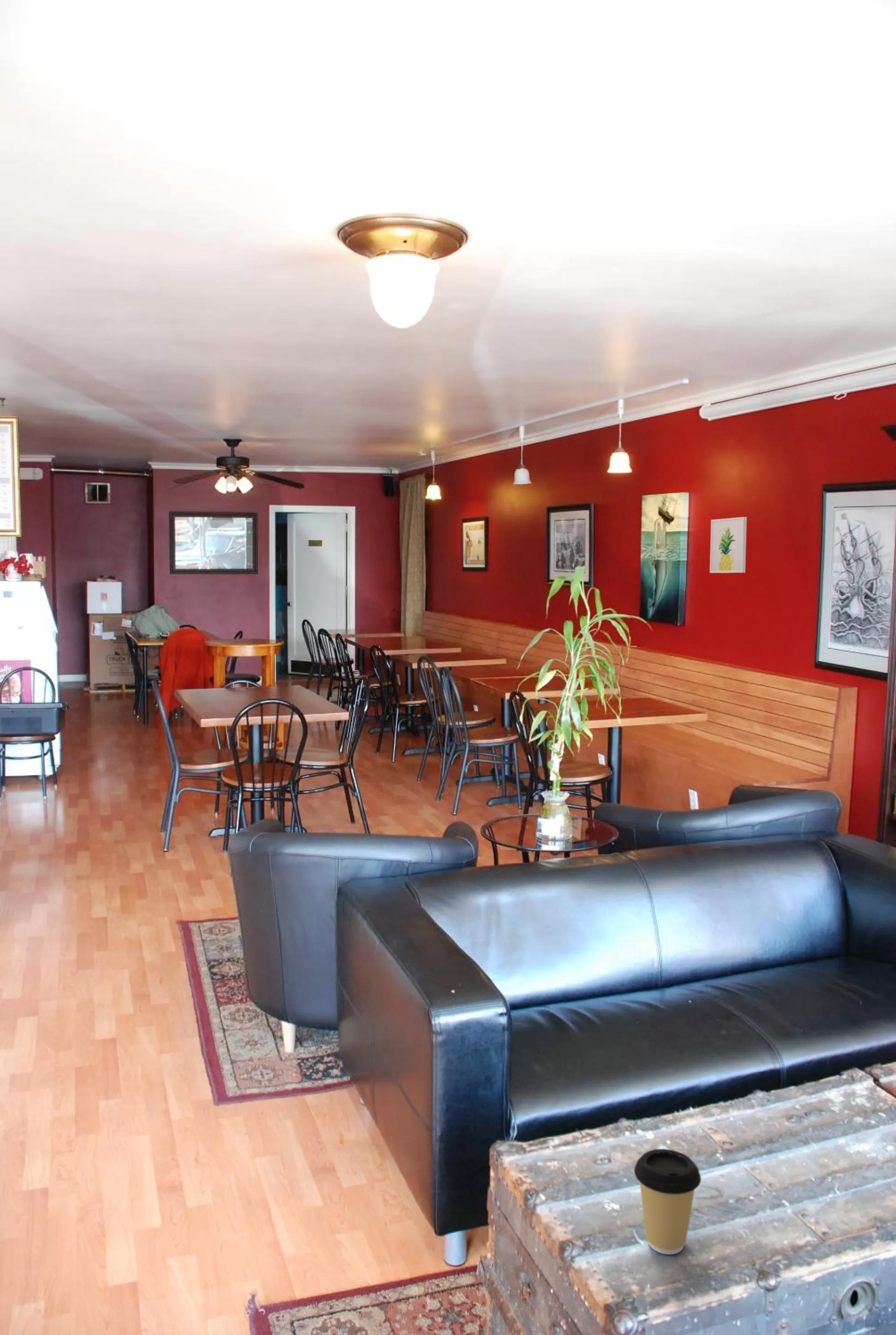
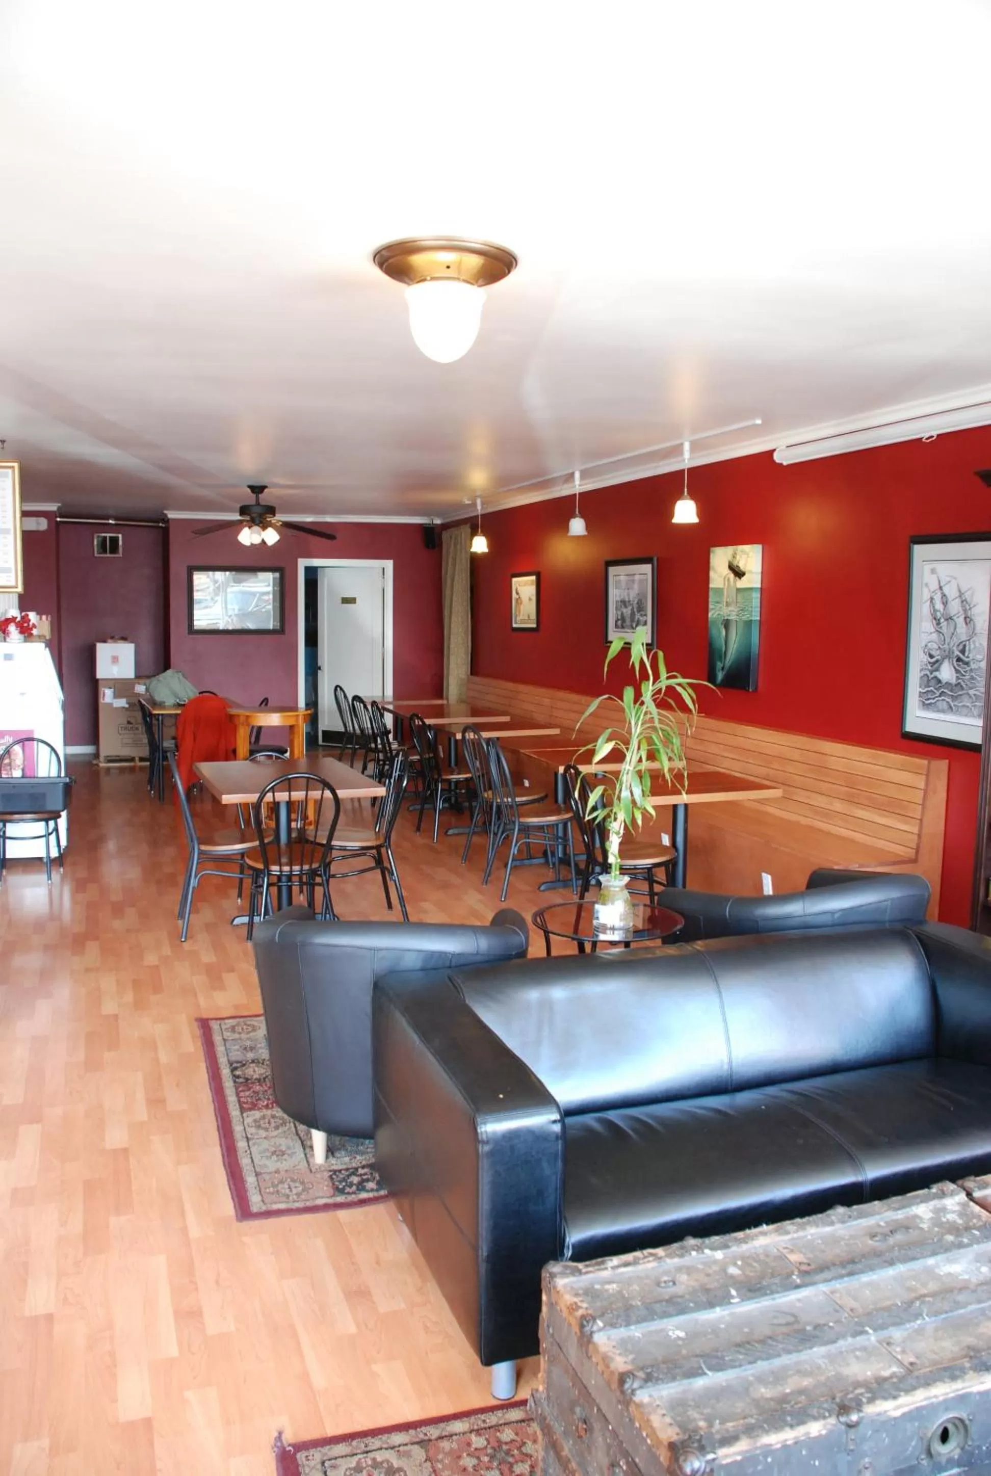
- wall art [709,516,747,573]
- coffee cup [634,1148,701,1255]
